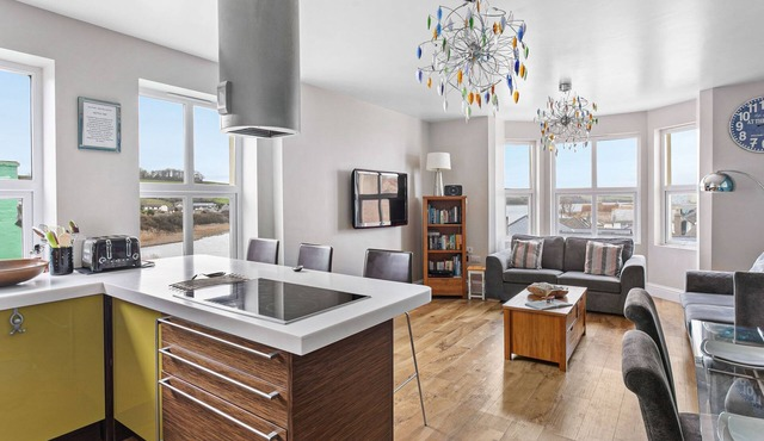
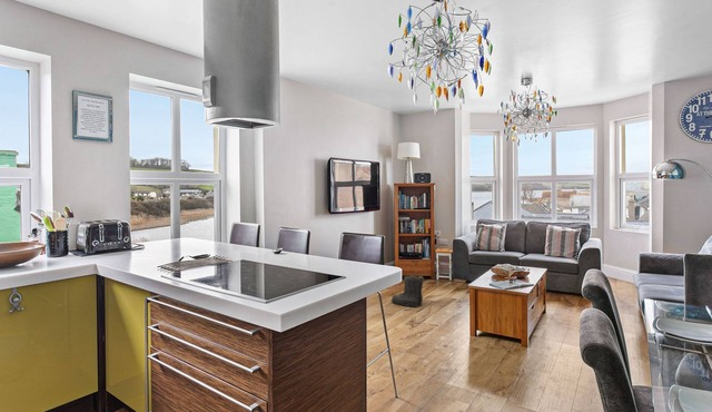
+ boots [390,274,425,308]
